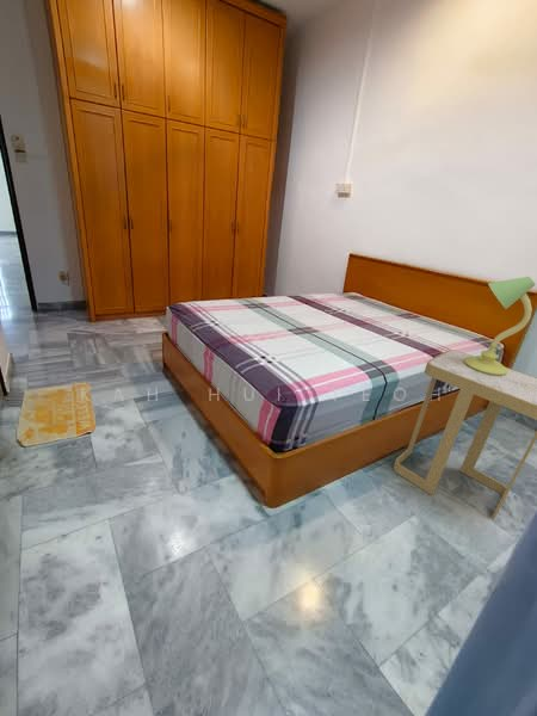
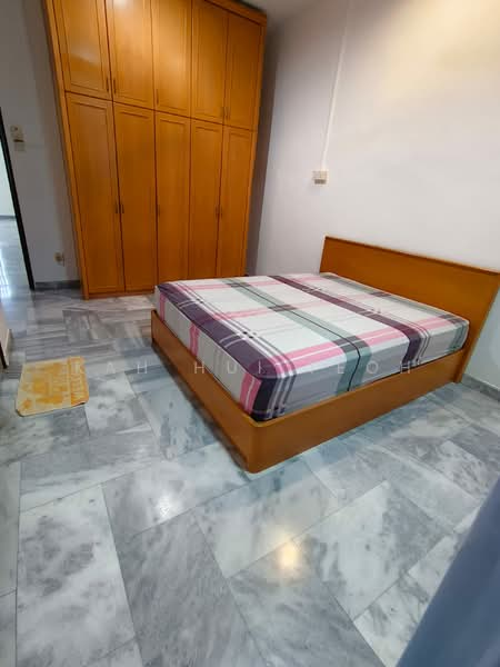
- table lamp [464,276,537,375]
- side table [393,348,537,519]
